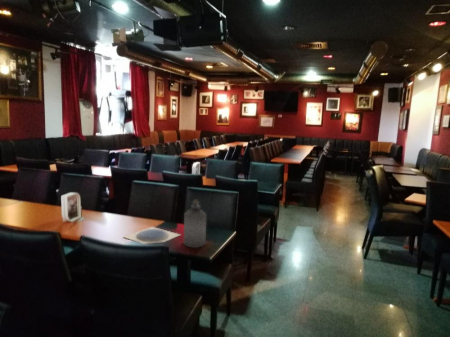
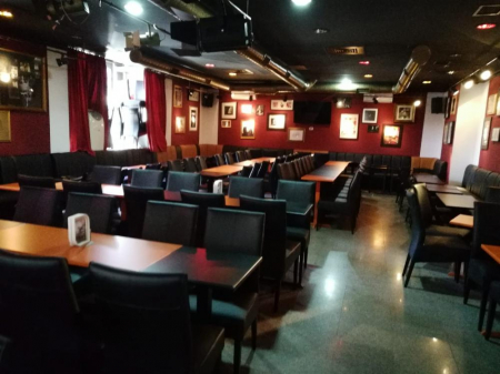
- bottle [183,199,207,248]
- plate [123,226,181,245]
